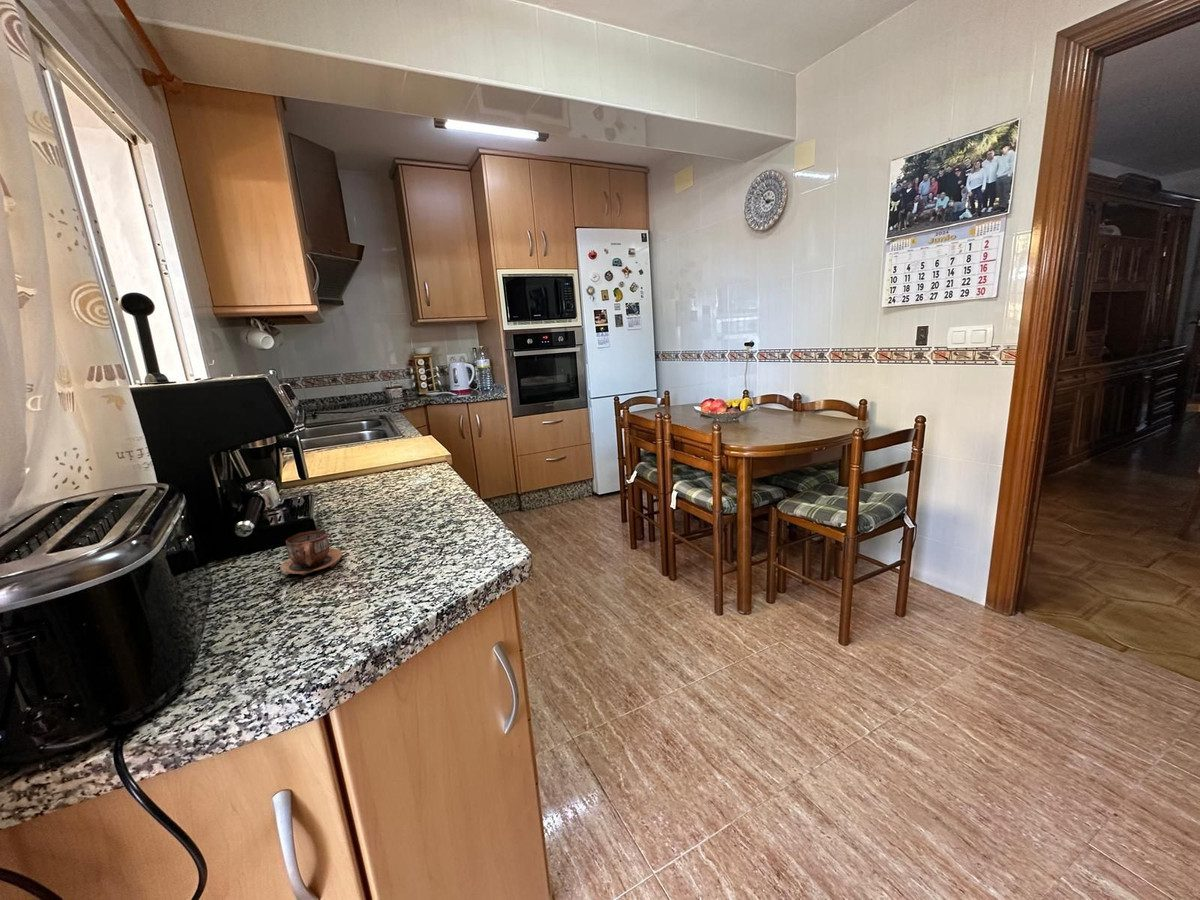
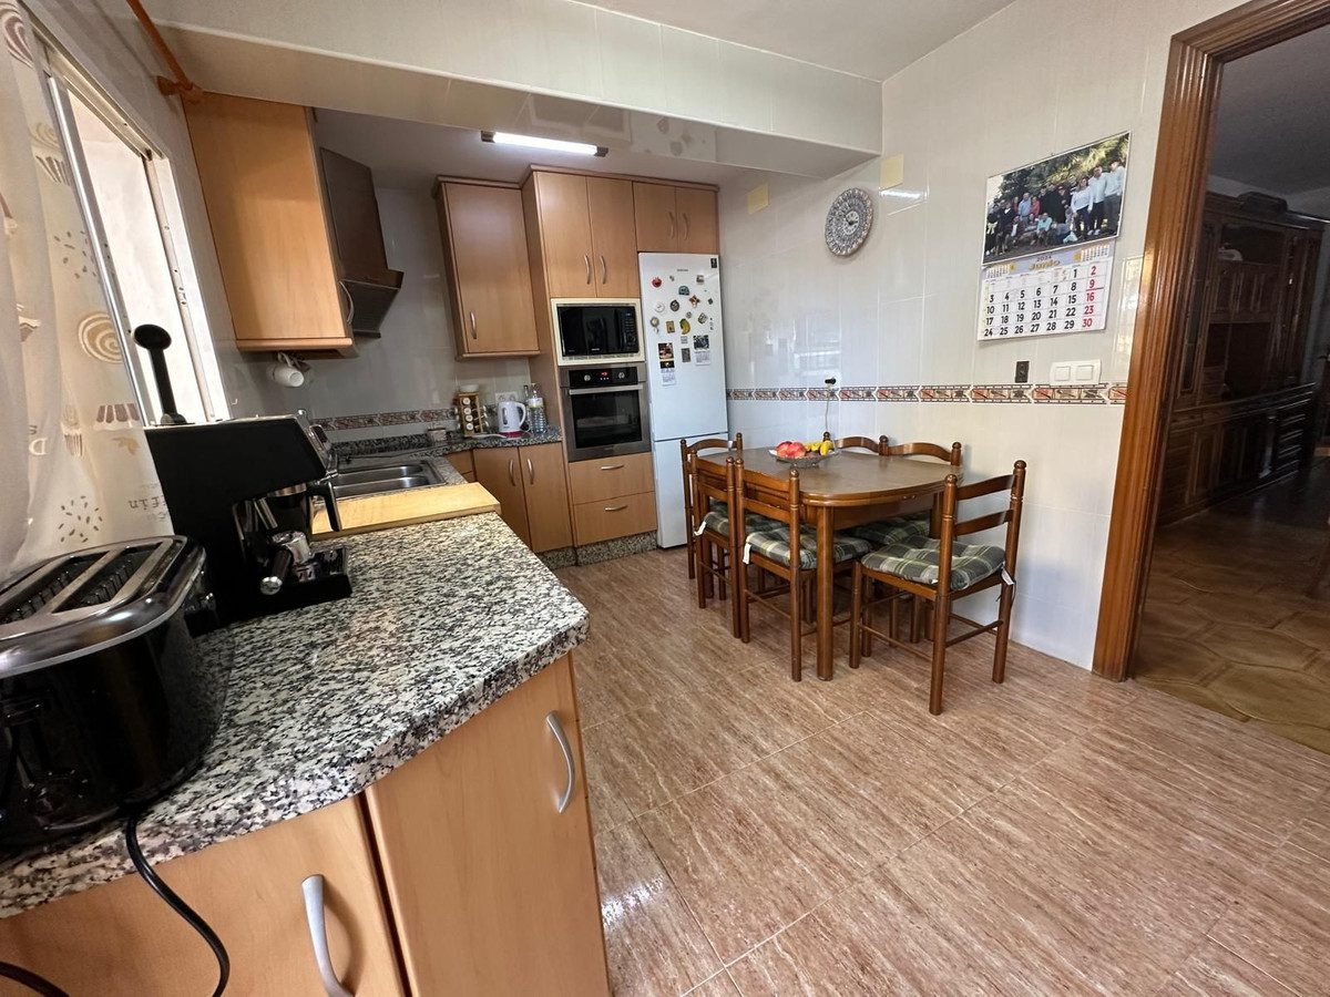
- cup [279,529,343,576]
